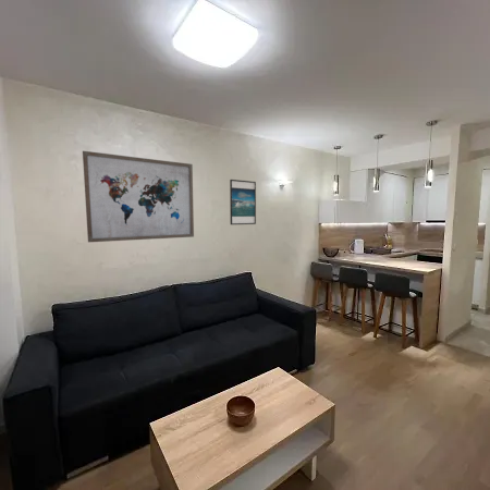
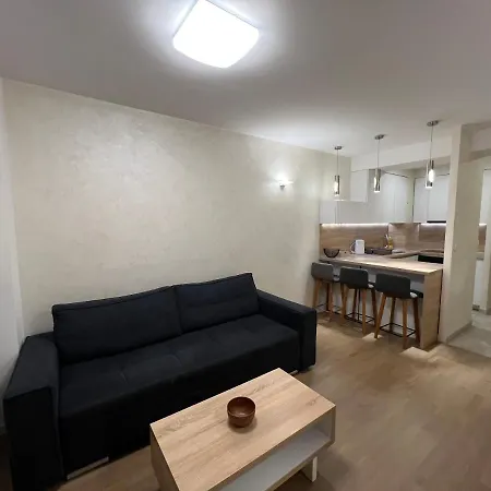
- wall art [82,150,195,243]
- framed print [229,179,257,225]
